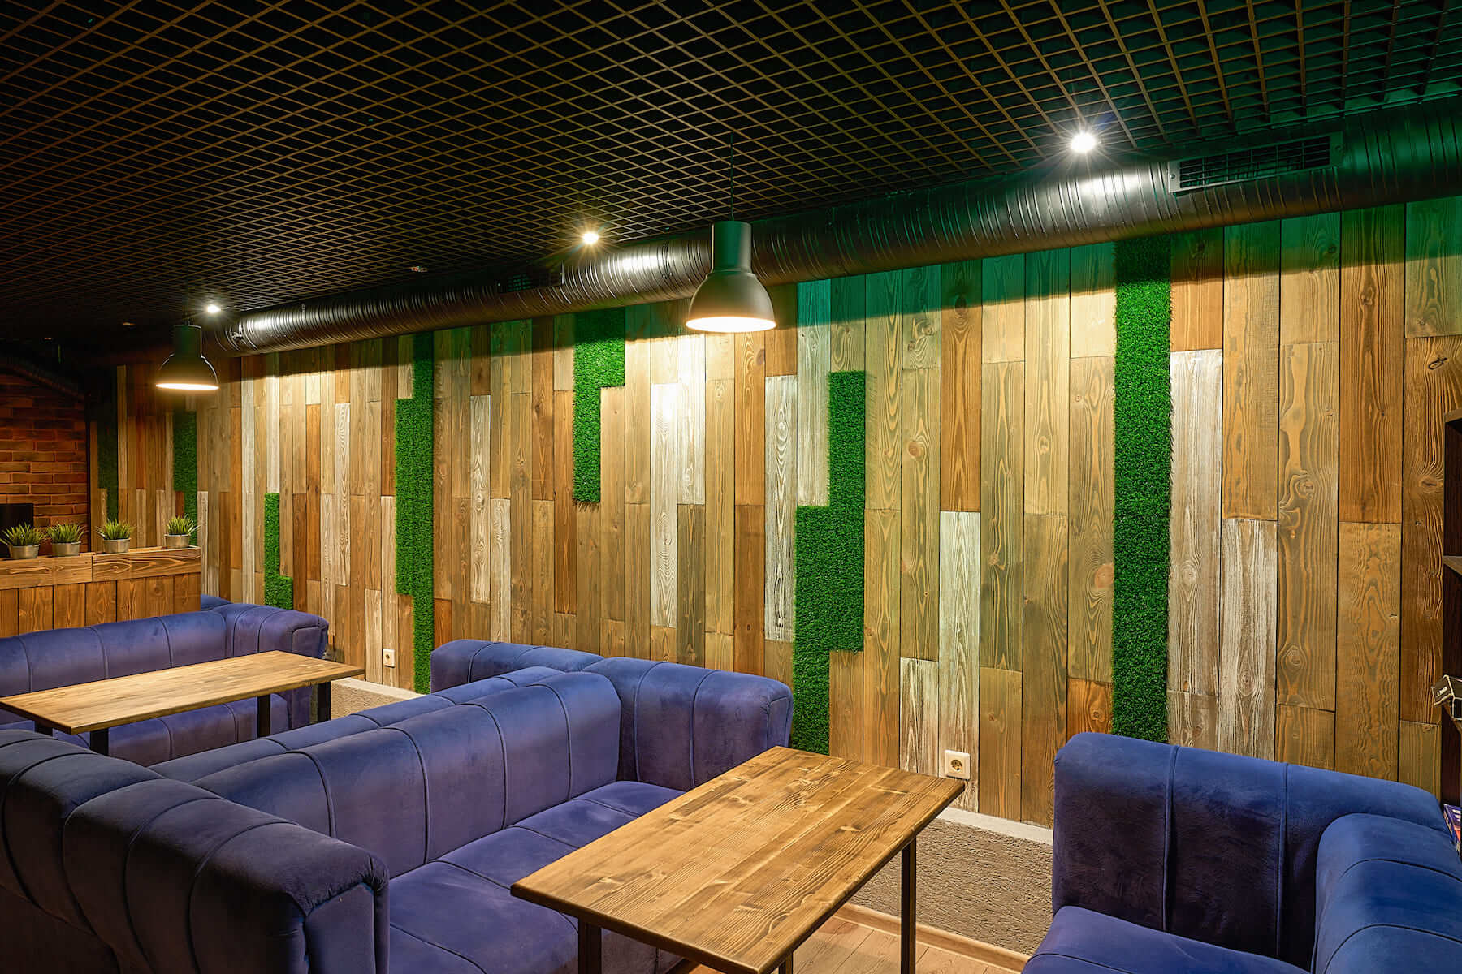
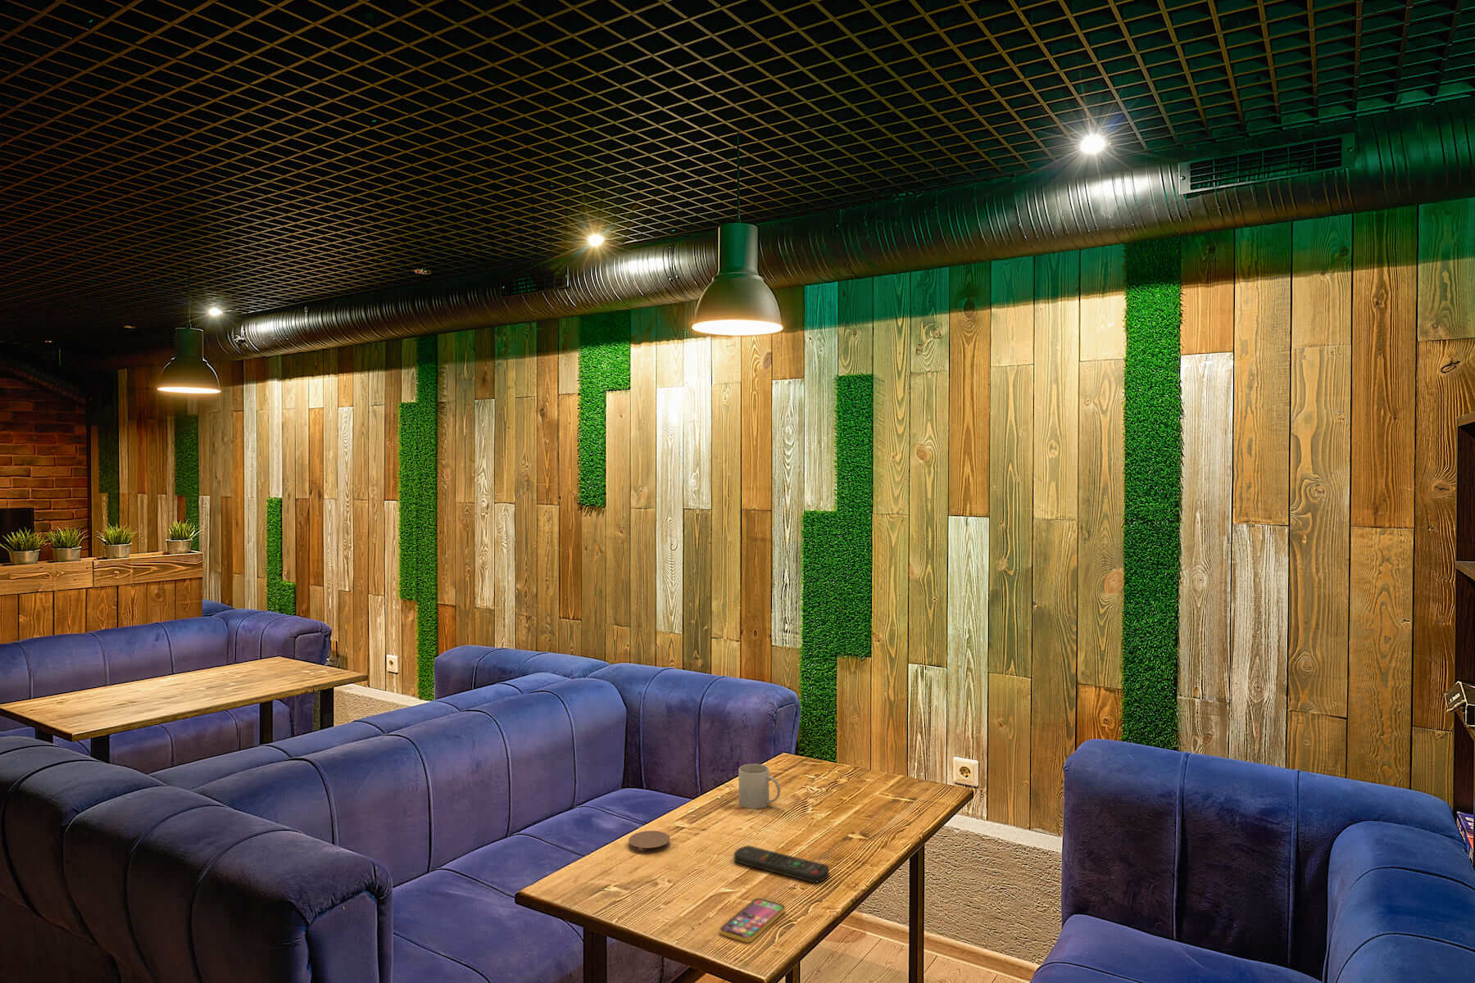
+ smartphone [720,897,786,944]
+ mug [738,764,781,810]
+ remote control [733,845,830,884]
+ coaster [628,829,672,855]
